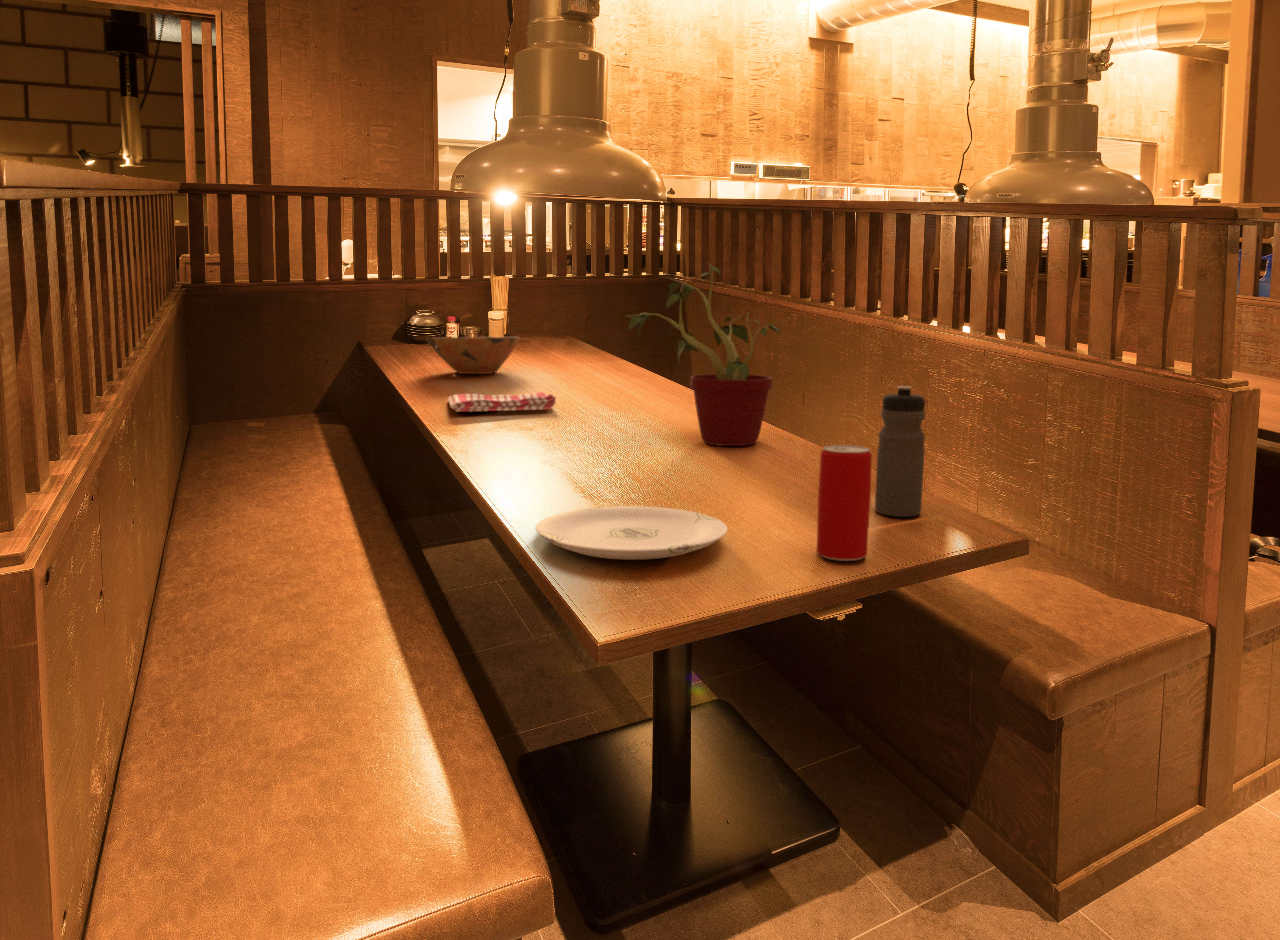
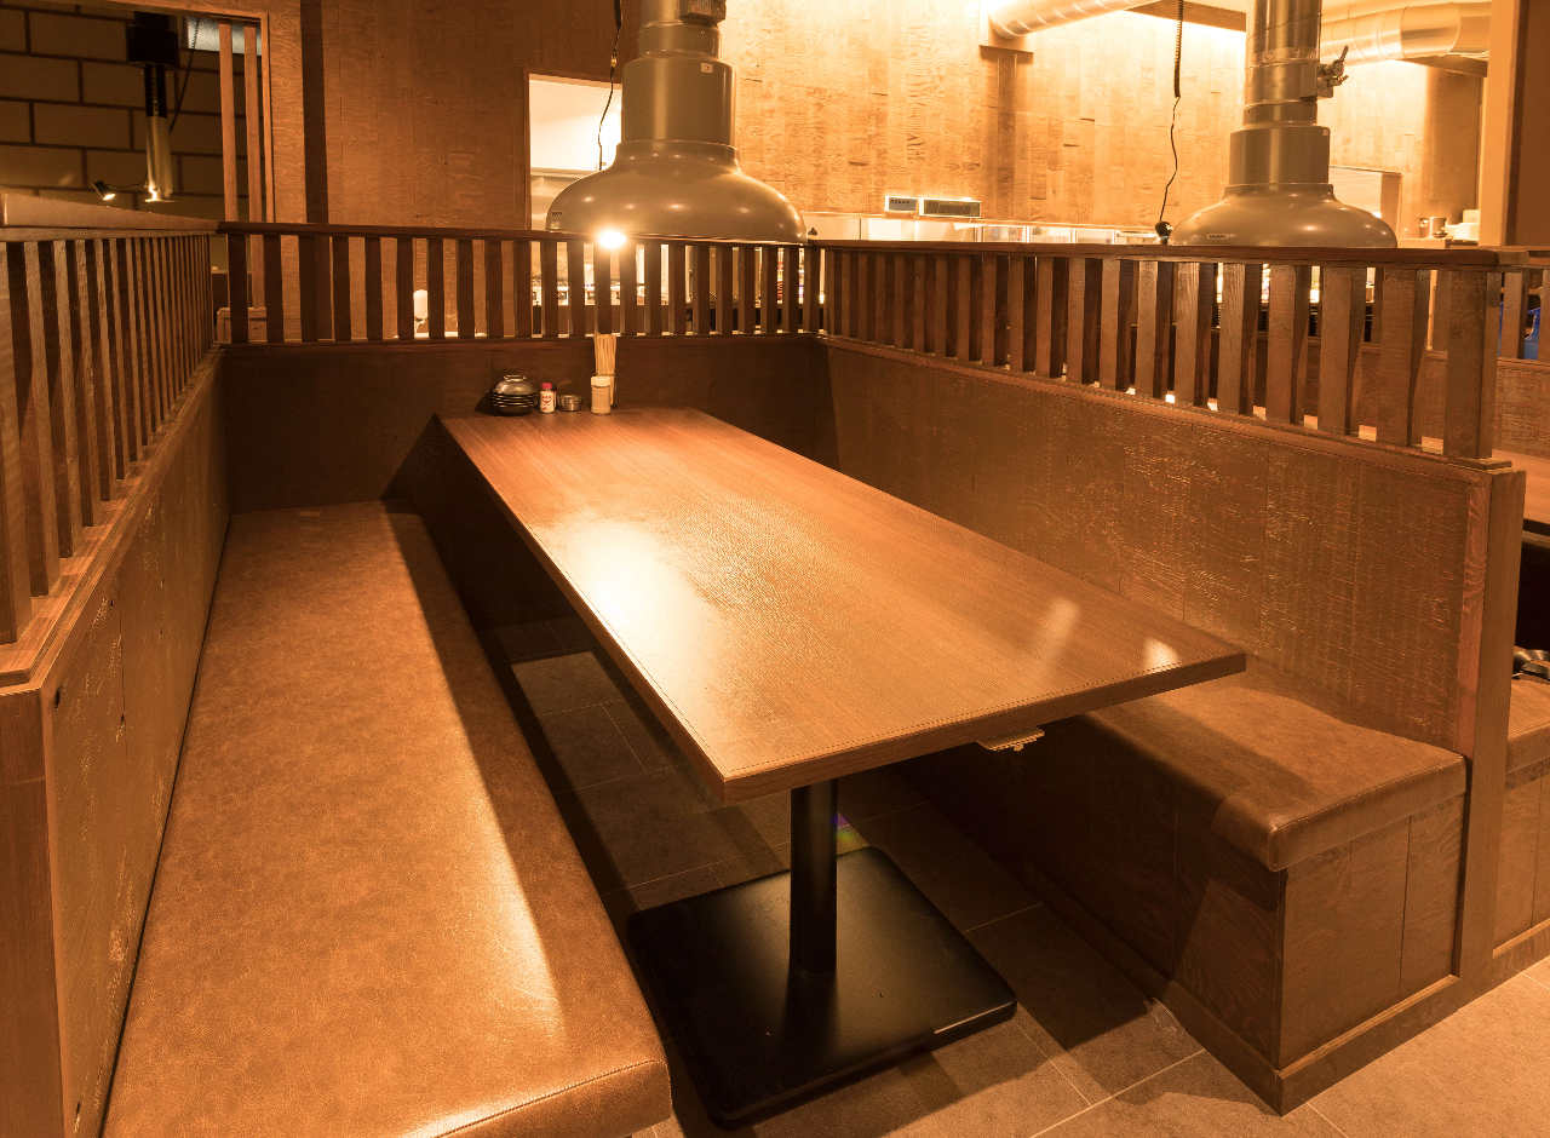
- bowl [425,335,521,375]
- plate [535,505,729,561]
- dish towel [447,391,557,413]
- potted plant [623,263,782,447]
- beverage can [815,444,873,562]
- water bottle [874,385,926,518]
